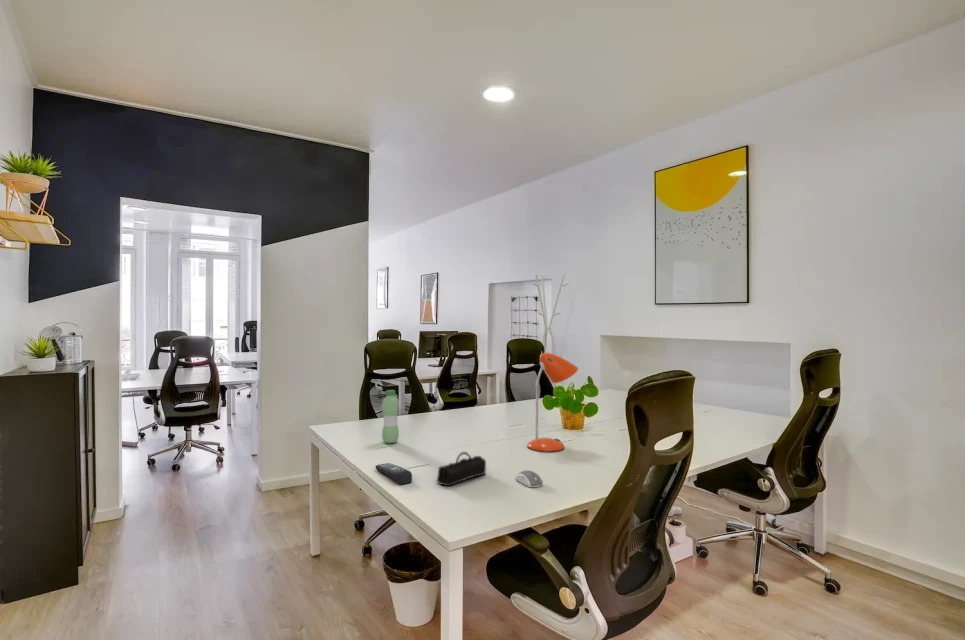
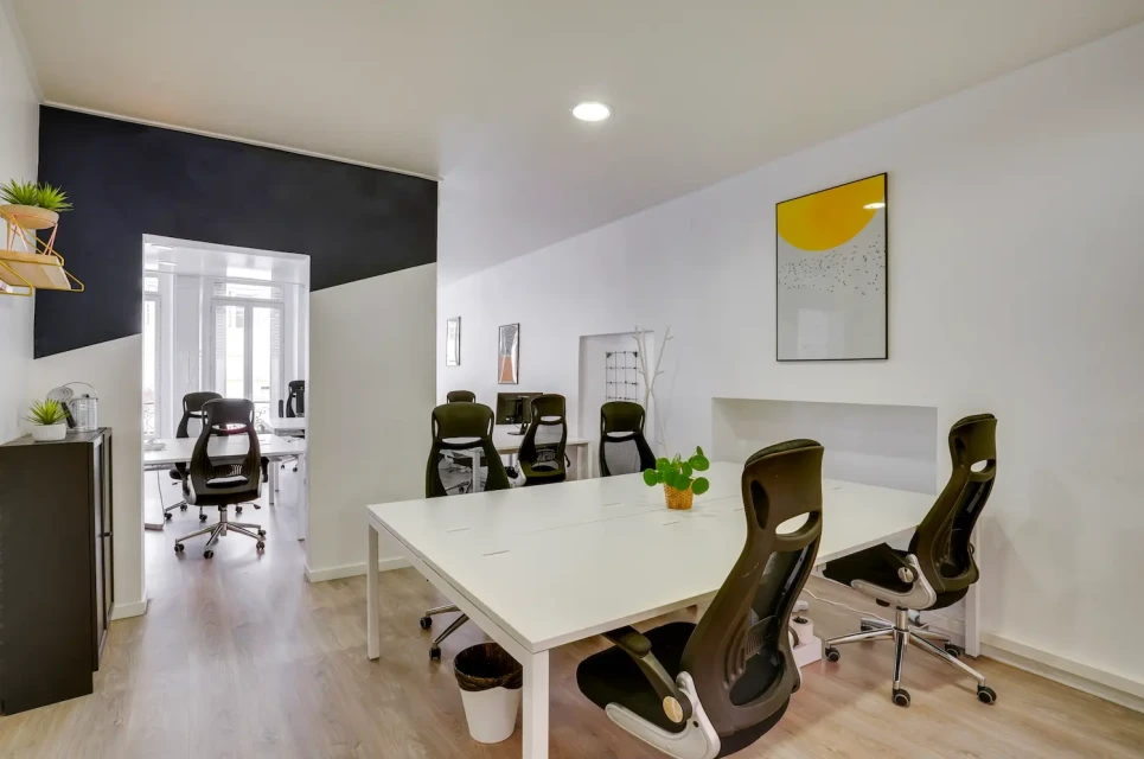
- computer mouse [515,469,544,488]
- remote control [374,462,413,486]
- water bottle [381,389,400,445]
- desk lamp [526,352,579,453]
- pencil case [436,451,487,487]
